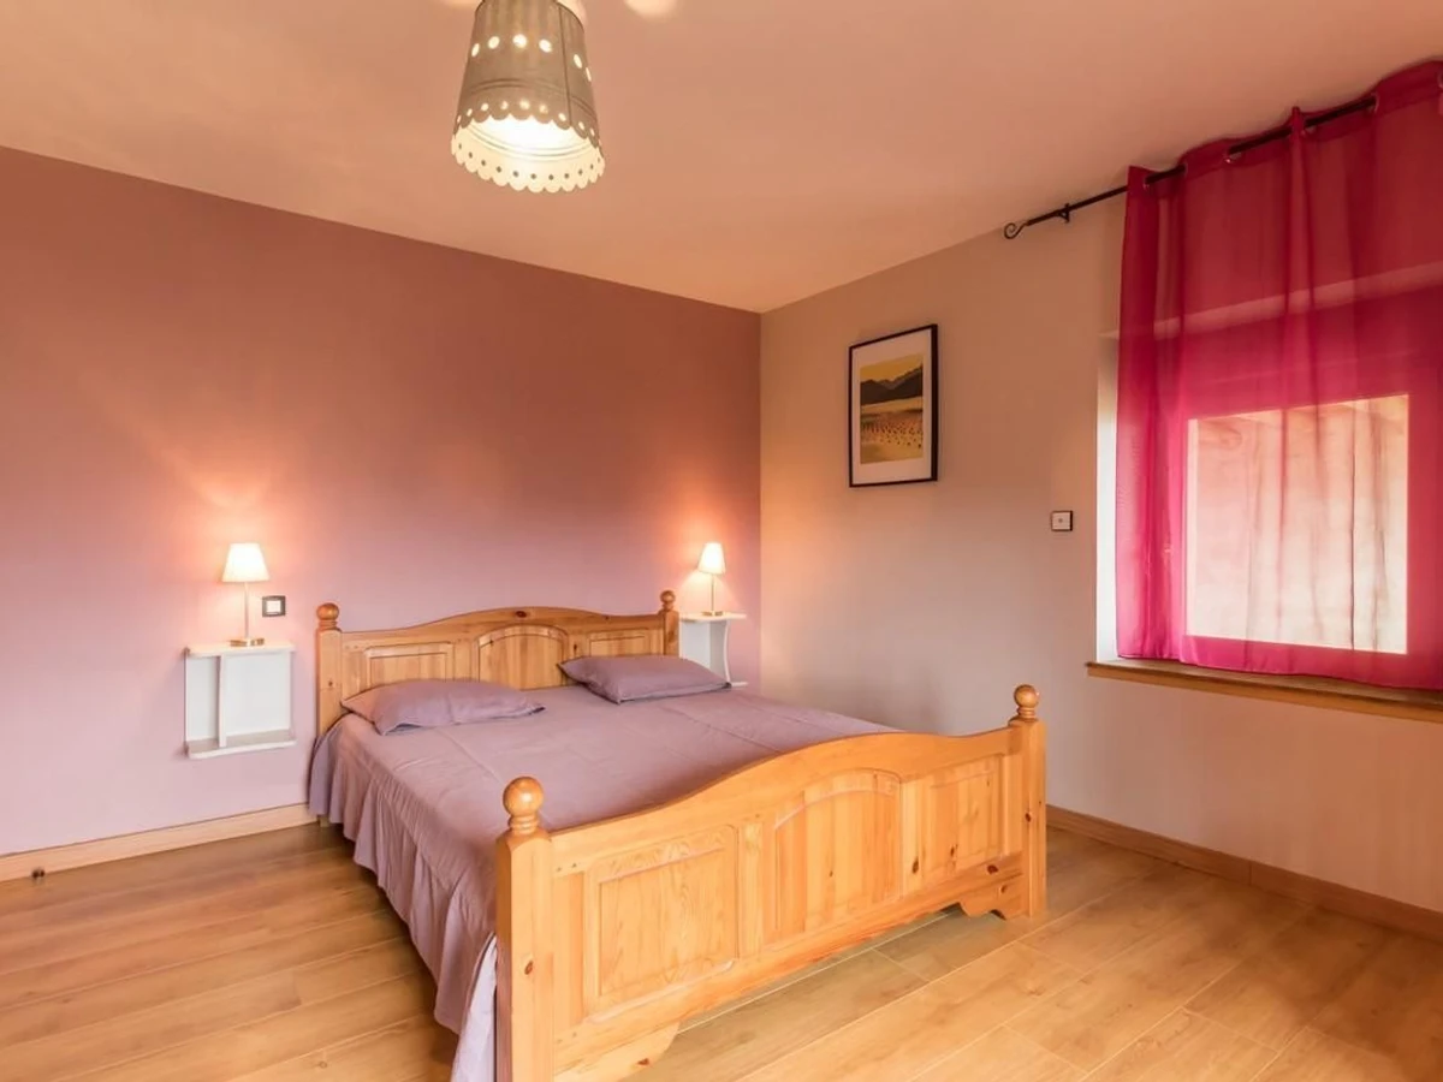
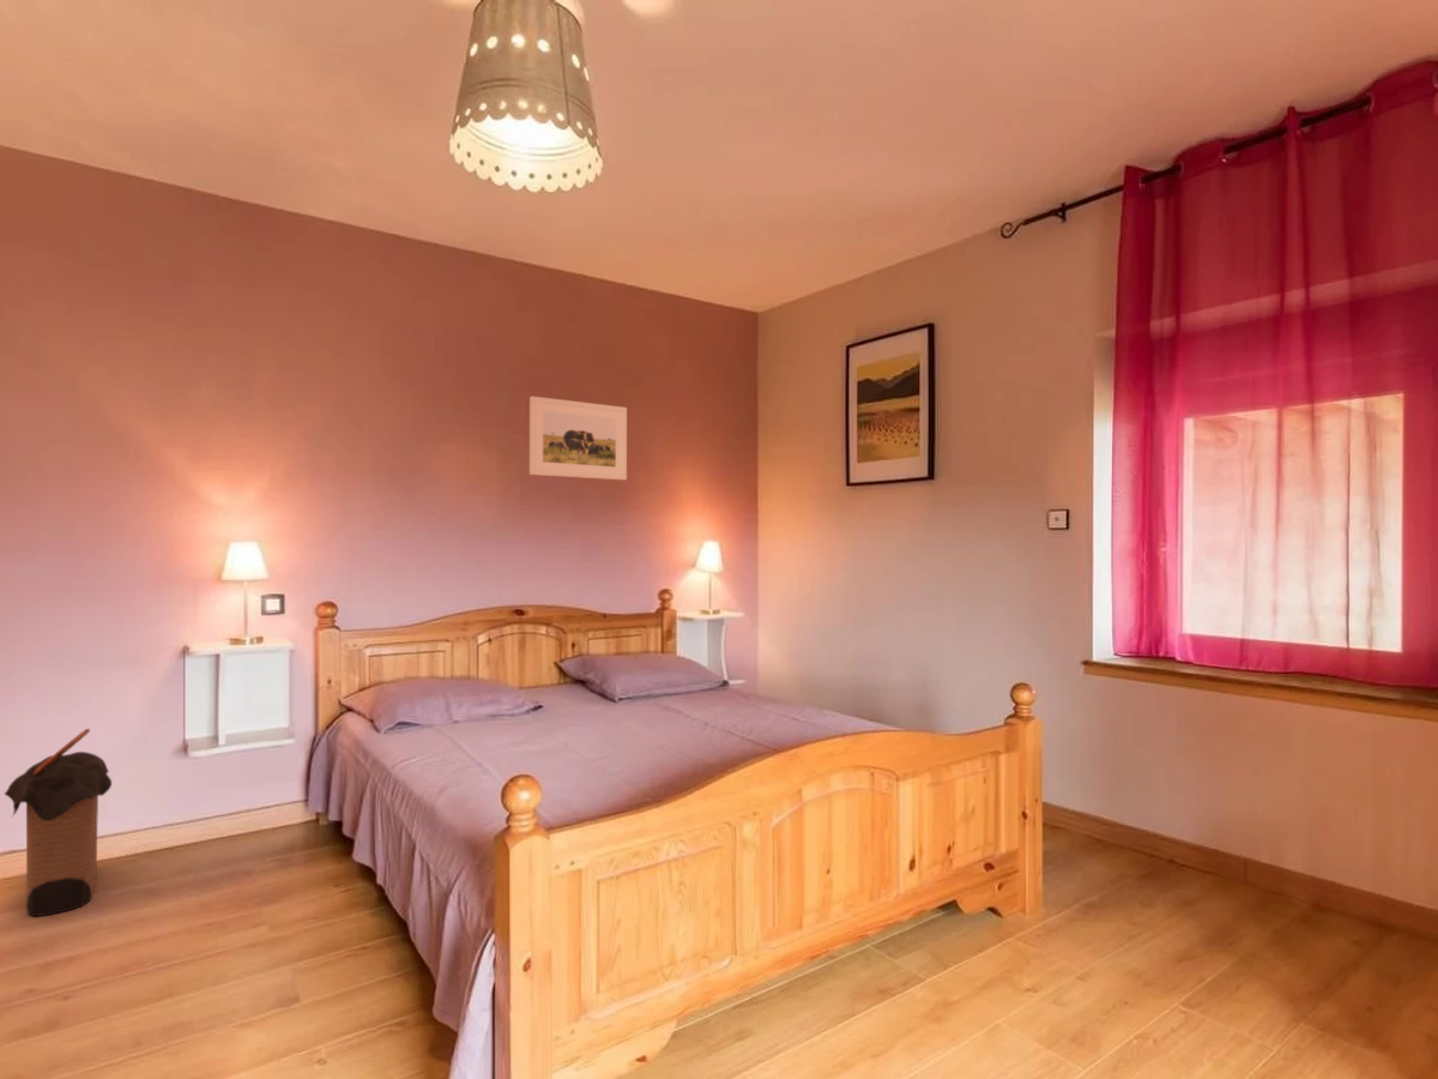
+ laundry hamper [4,728,113,917]
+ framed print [528,396,628,481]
